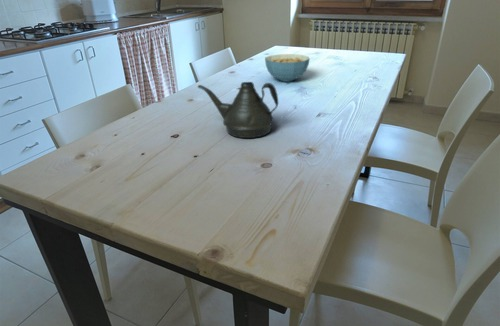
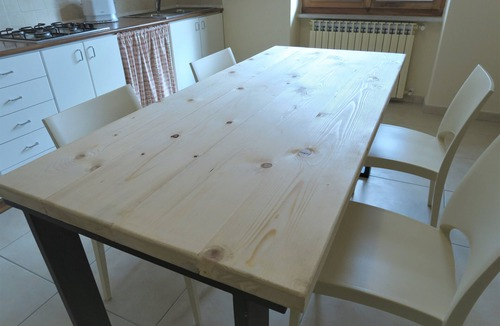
- cereal bowl [264,53,311,83]
- teapot [197,81,279,139]
